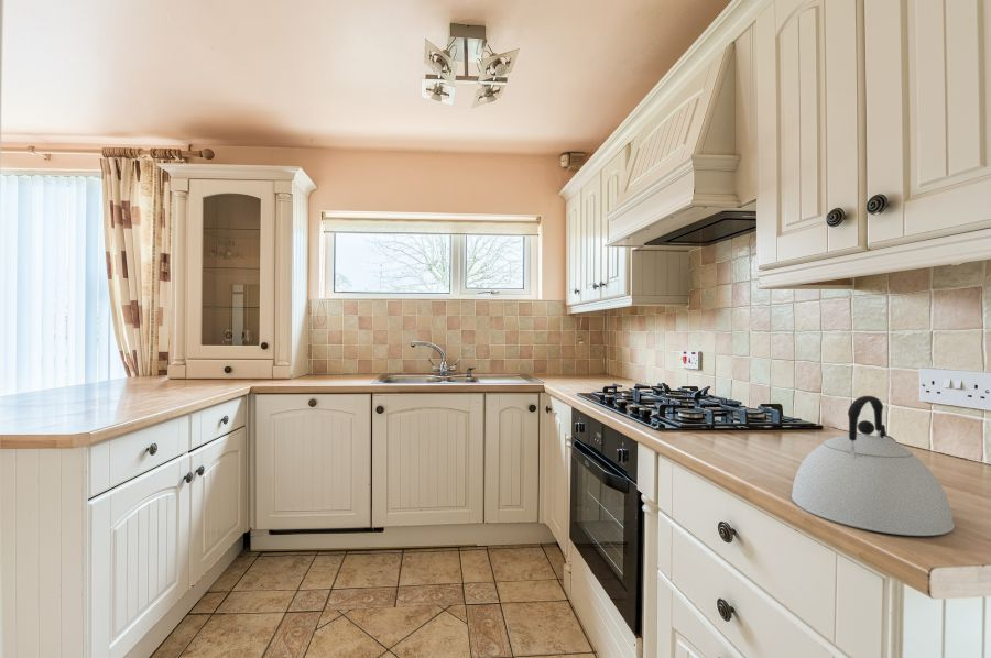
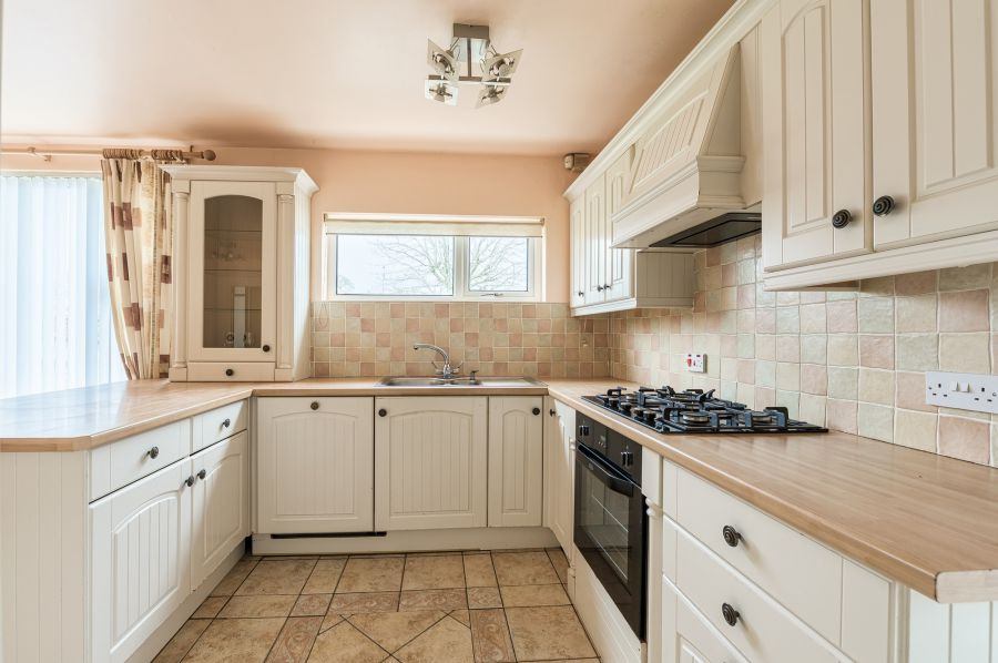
- kettle [791,395,956,537]
